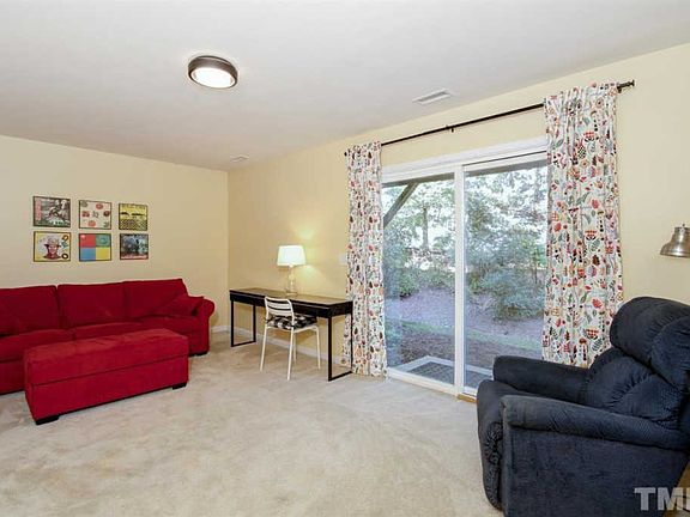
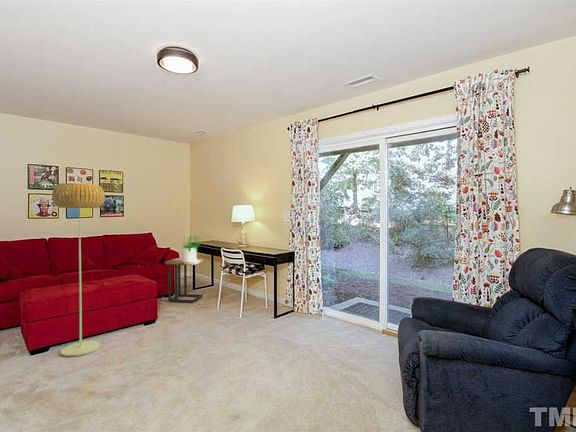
+ potted plant [180,234,202,261]
+ floor lamp [51,182,106,357]
+ side table [164,257,205,304]
